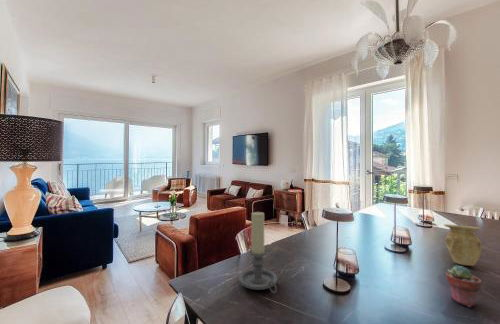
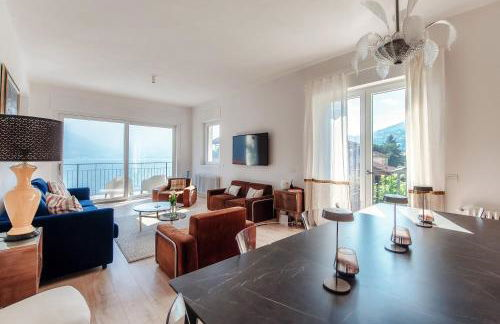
- vase [443,223,483,267]
- potted succulent [445,264,483,308]
- candle holder [238,211,279,294]
